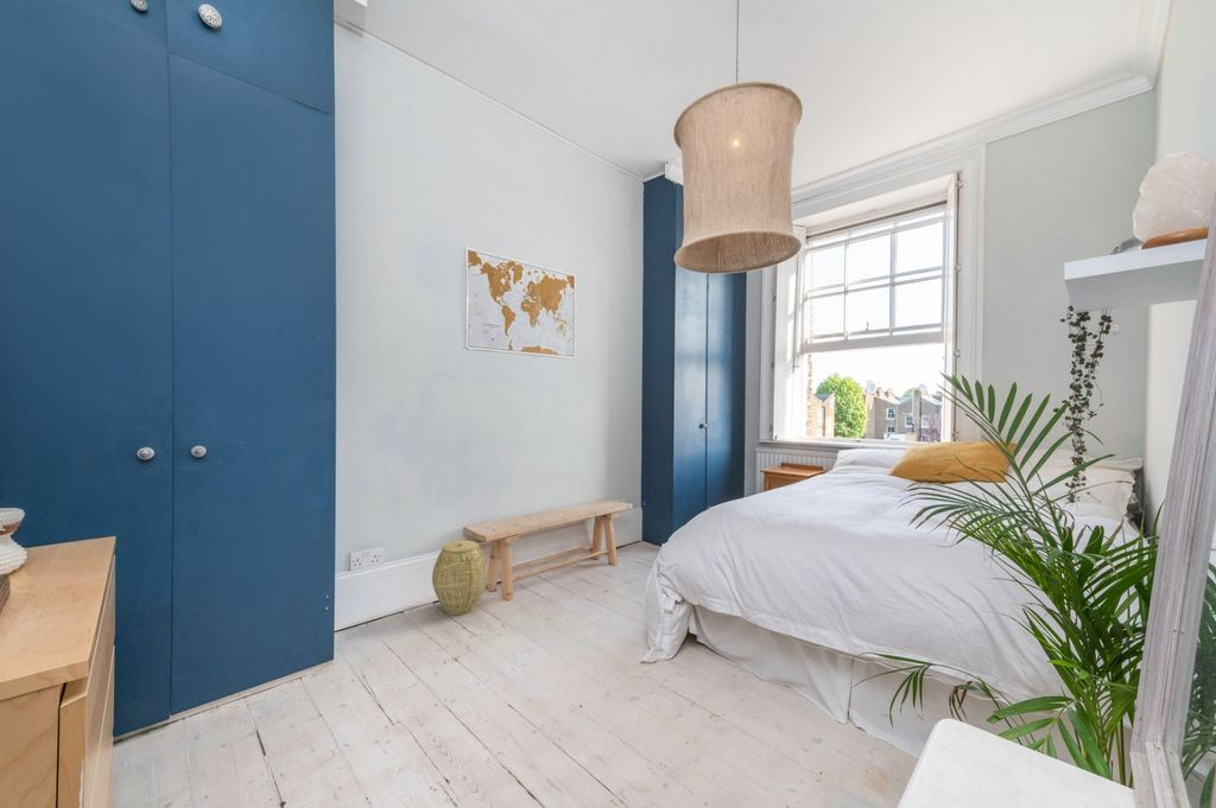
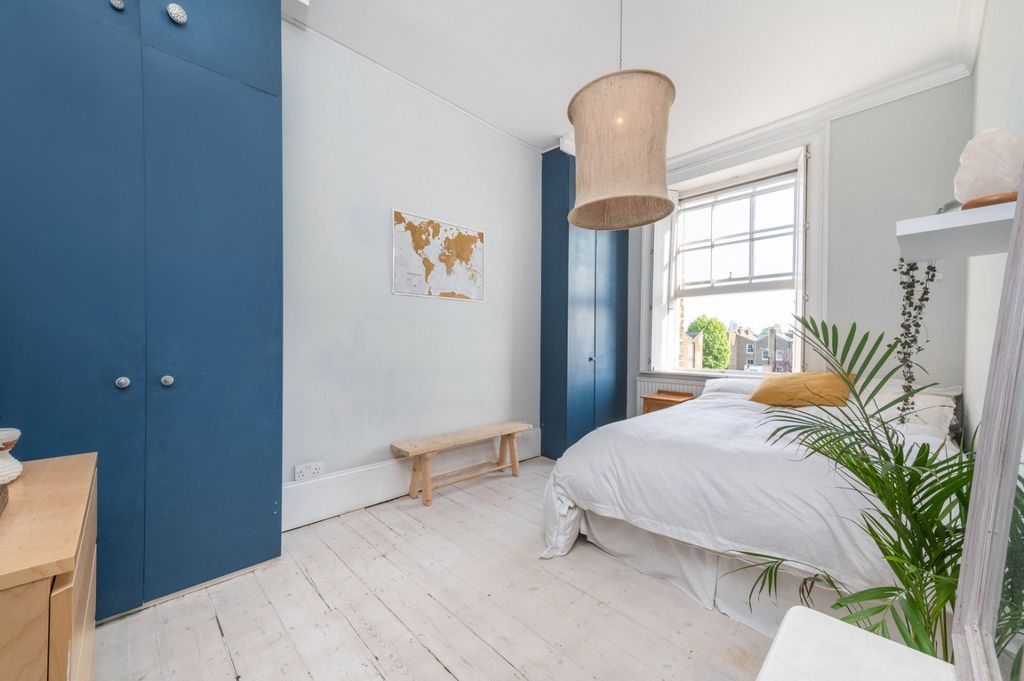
- woven basket [431,540,489,616]
